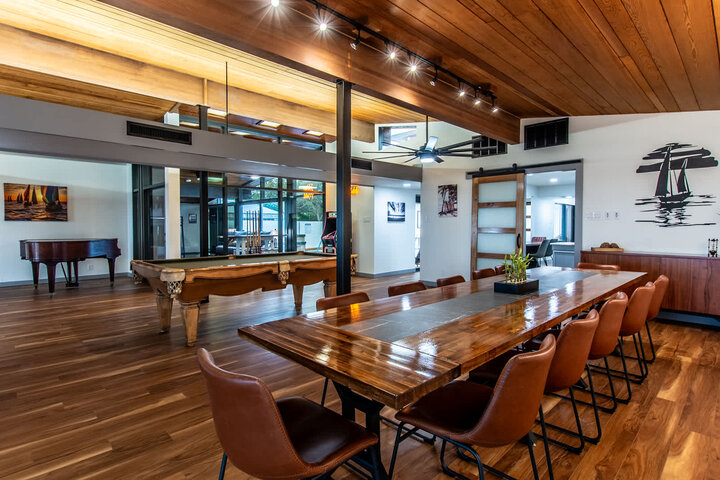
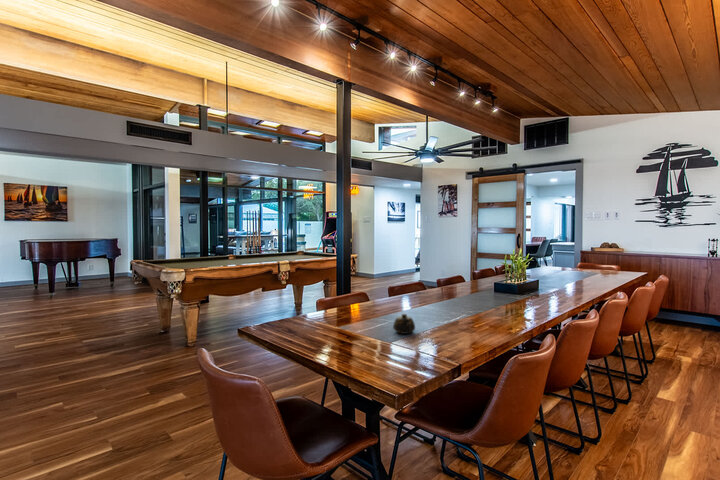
+ teapot [392,313,416,335]
